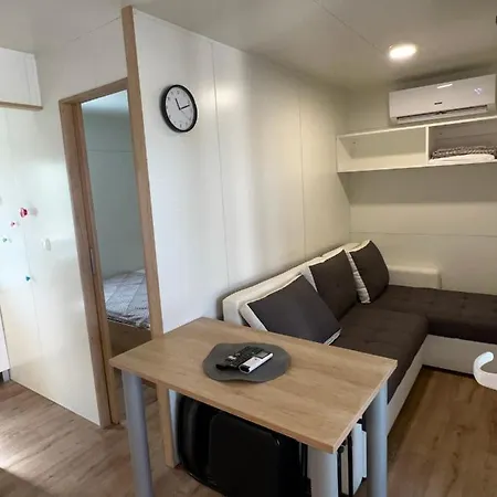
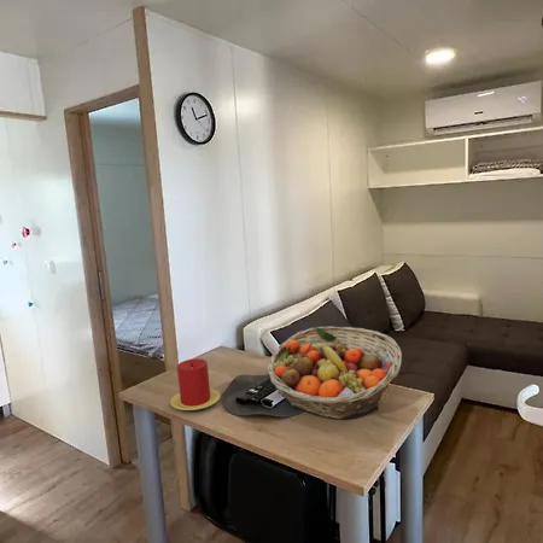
+ fruit basket [267,326,403,420]
+ candle [169,357,221,411]
